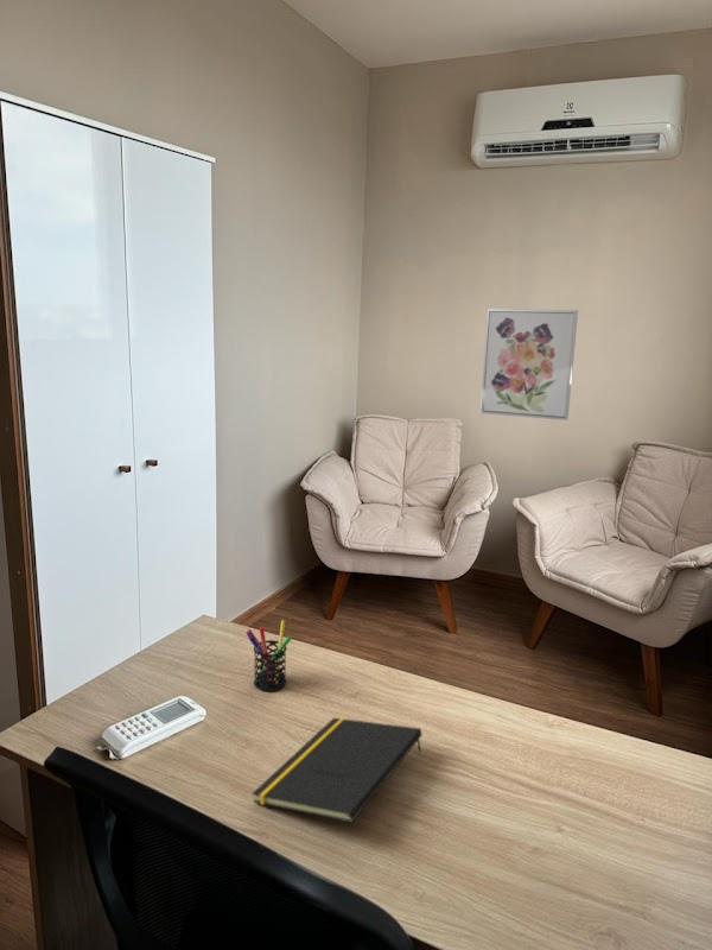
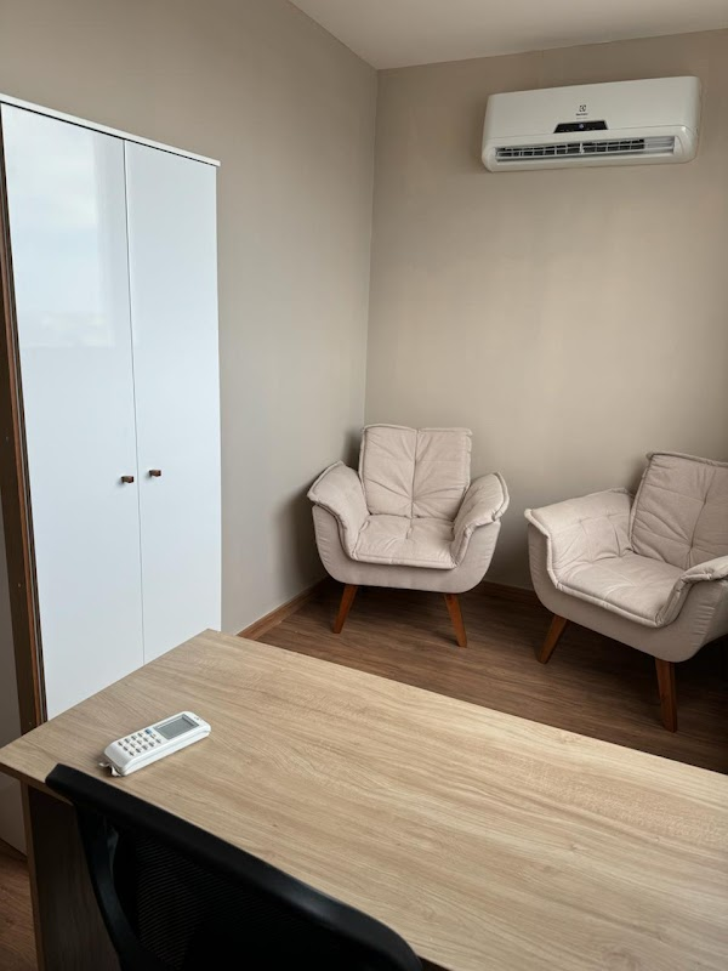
- pen holder [244,619,293,692]
- notepad [252,716,422,824]
- wall art [479,308,579,422]
